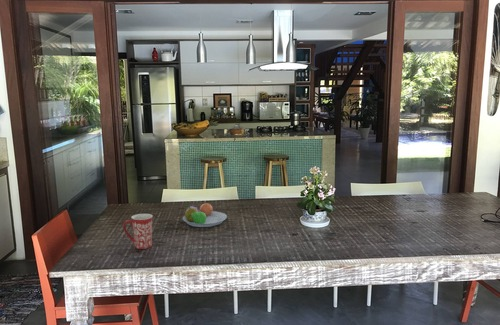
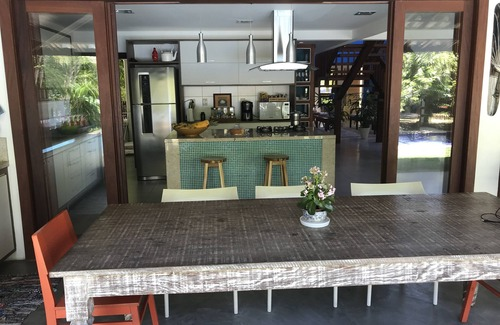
- fruit bowl [182,202,228,228]
- mug [122,213,154,250]
